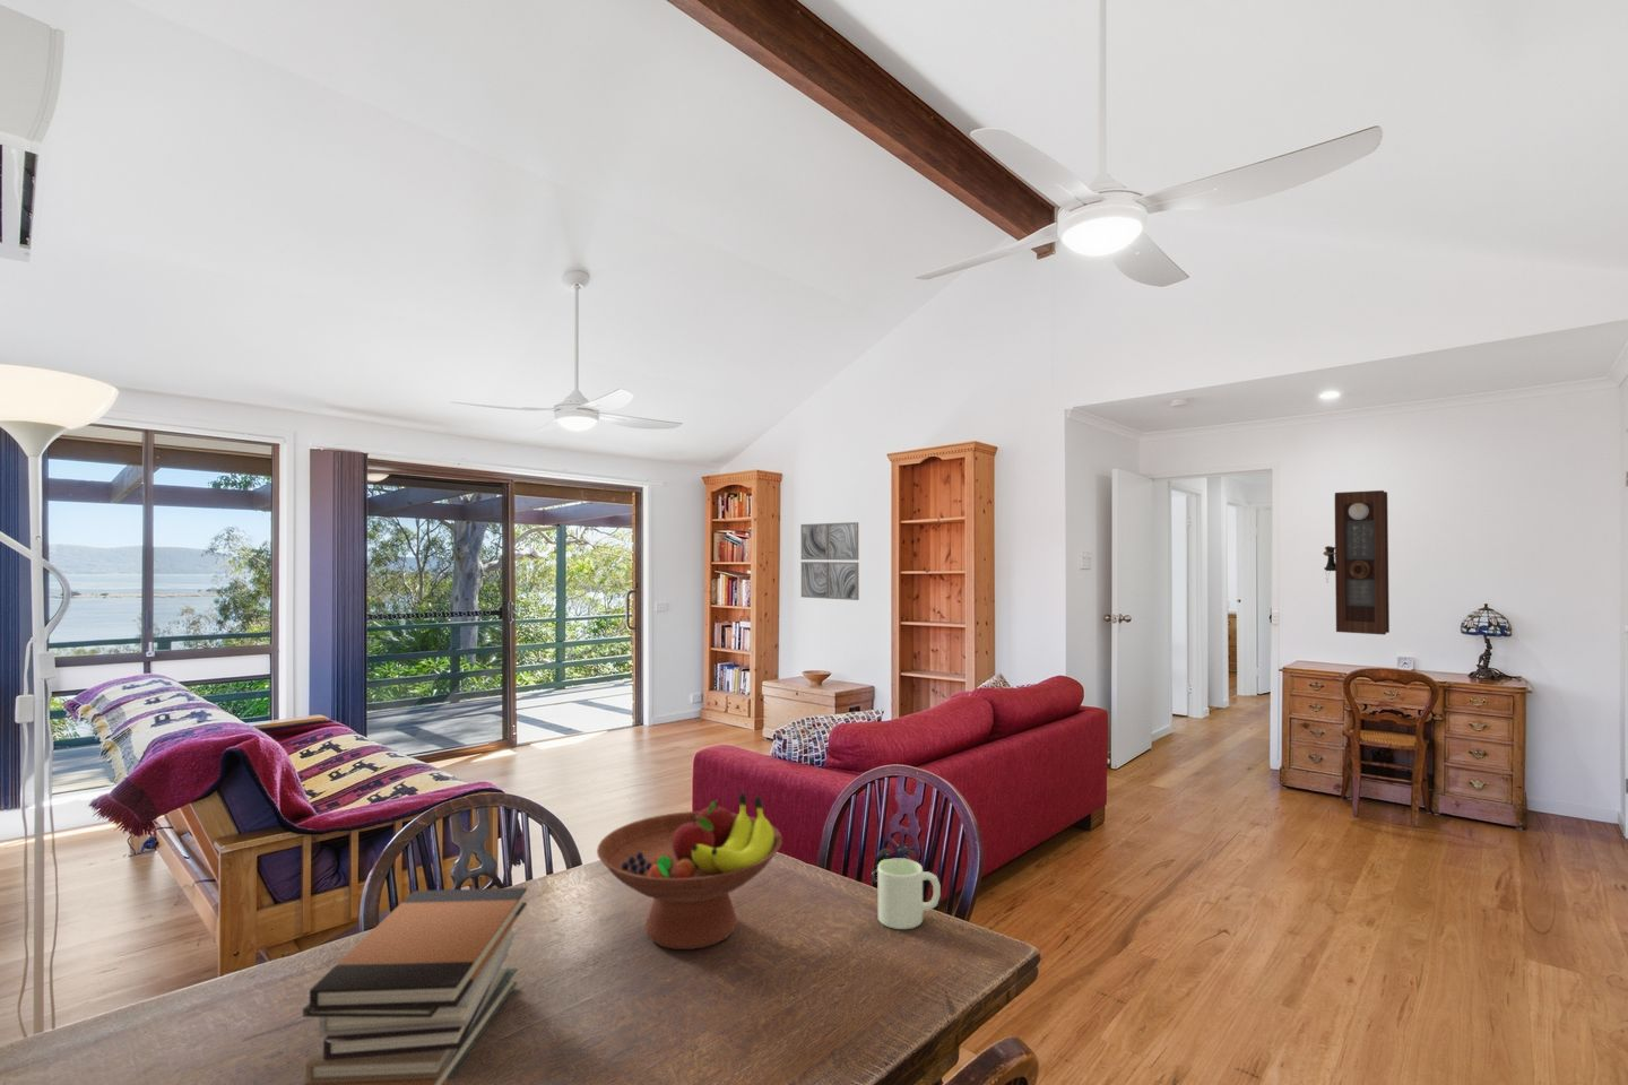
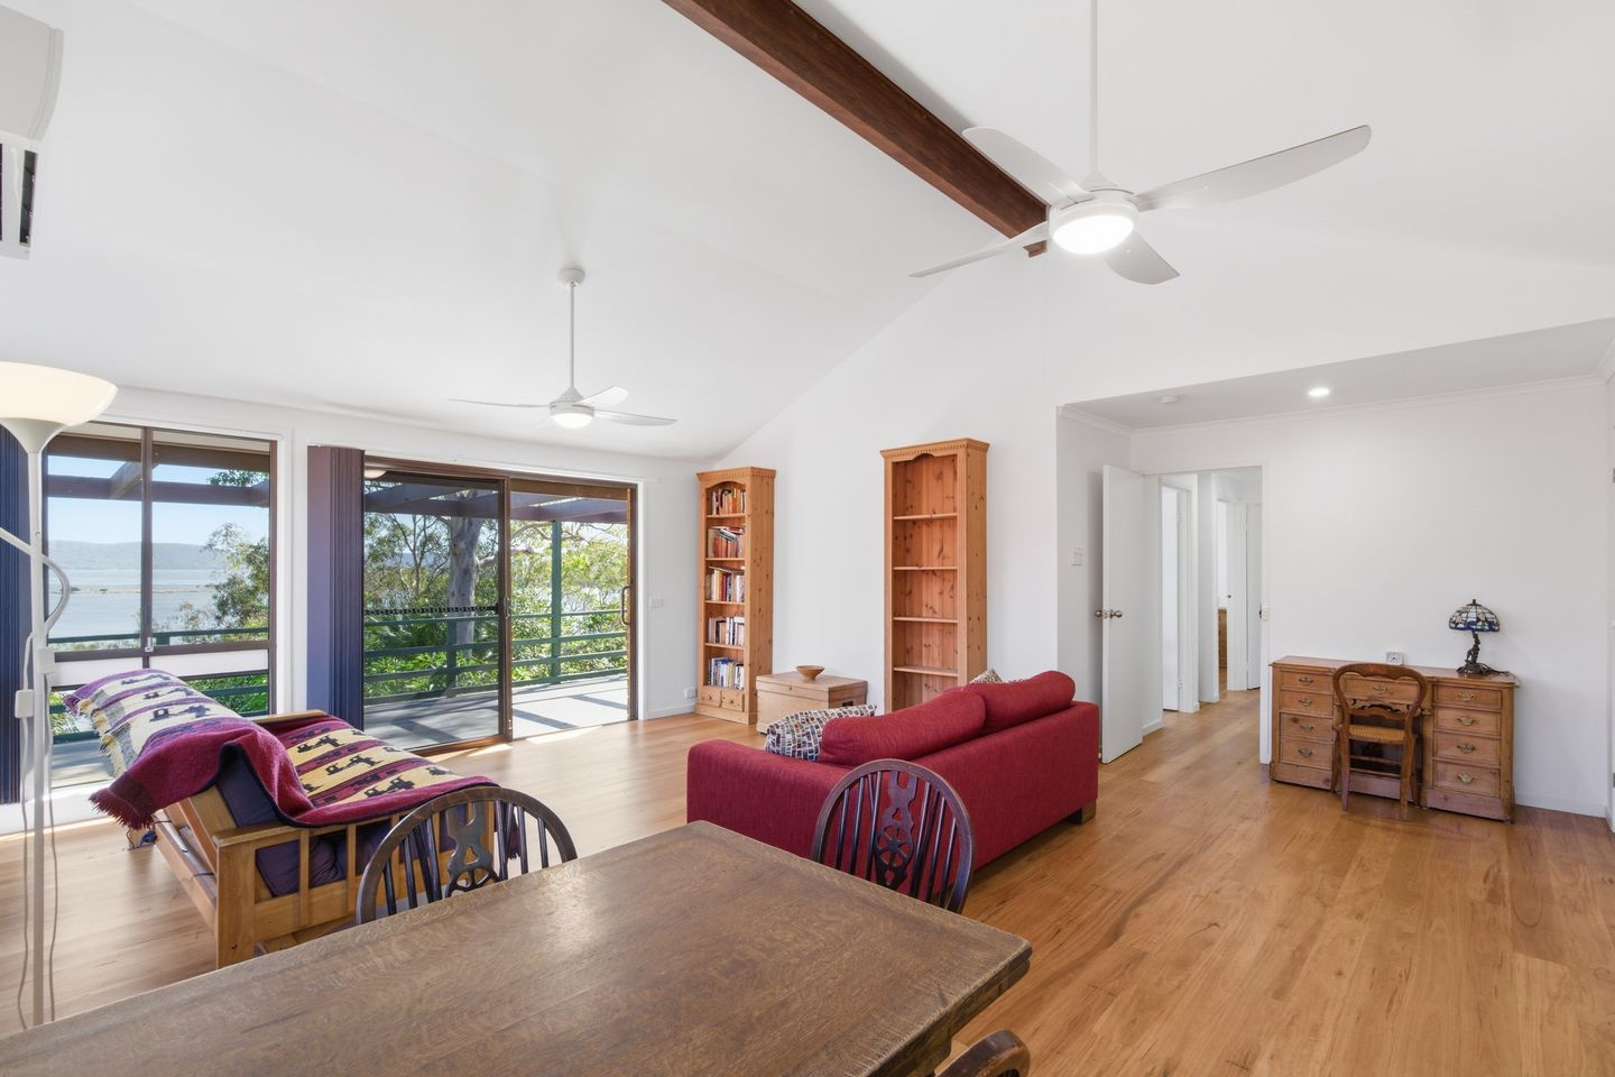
- pendulum clock [1323,489,1391,636]
- fruit bowl [596,792,784,951]
- book stack [302,886,528,1085]
- wall art [799,521,860,602]
- mug [871,846,941,930]
